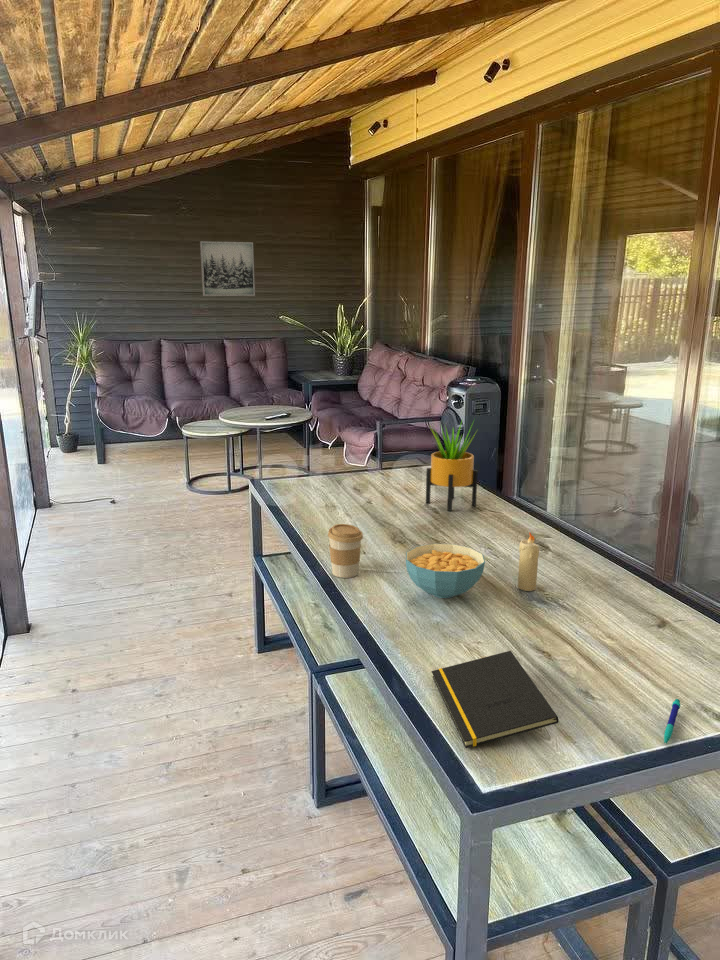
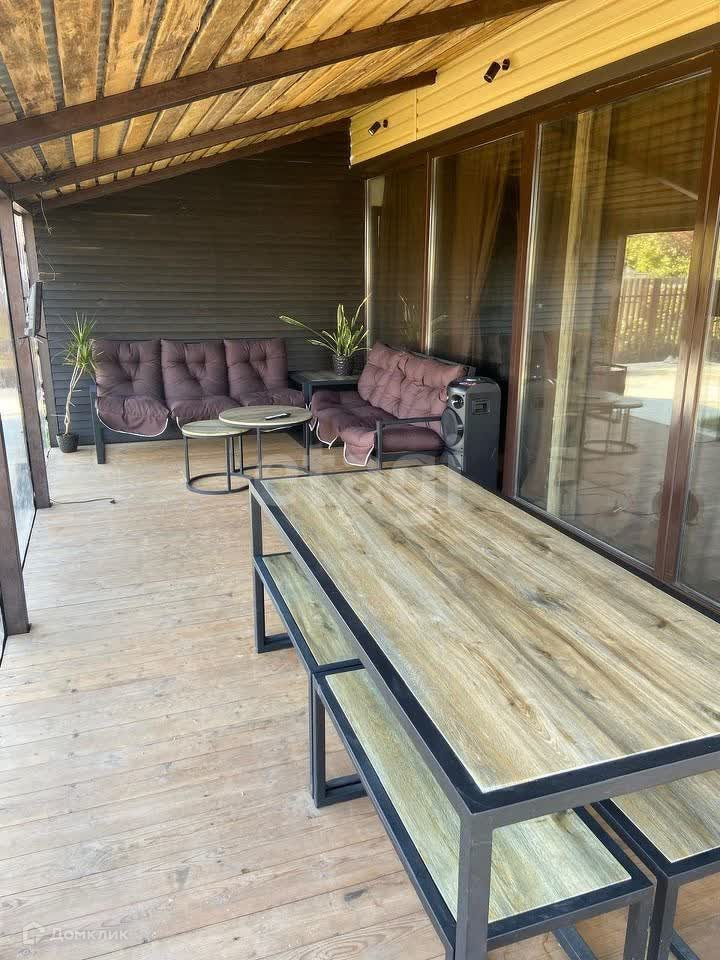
- candle [517,532,540,592]
- potted plant [425,417,479,512]
- wall art [199,240,256,297]
- notepad [431,650,560,749]
- cereal bowl [405,543,486,599]
- coffee cup [327,523,364,579]
- pen [663,698,681,745]
